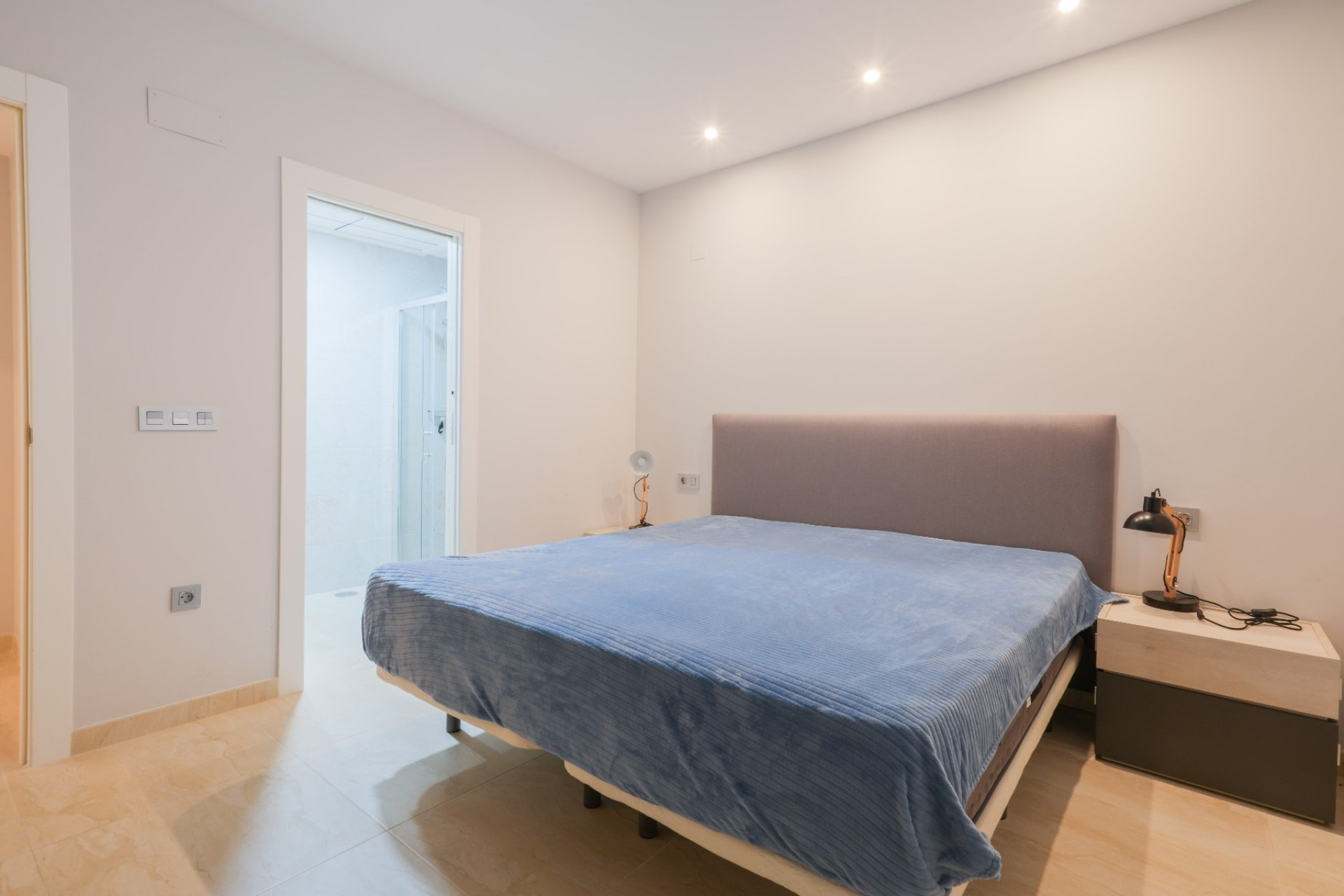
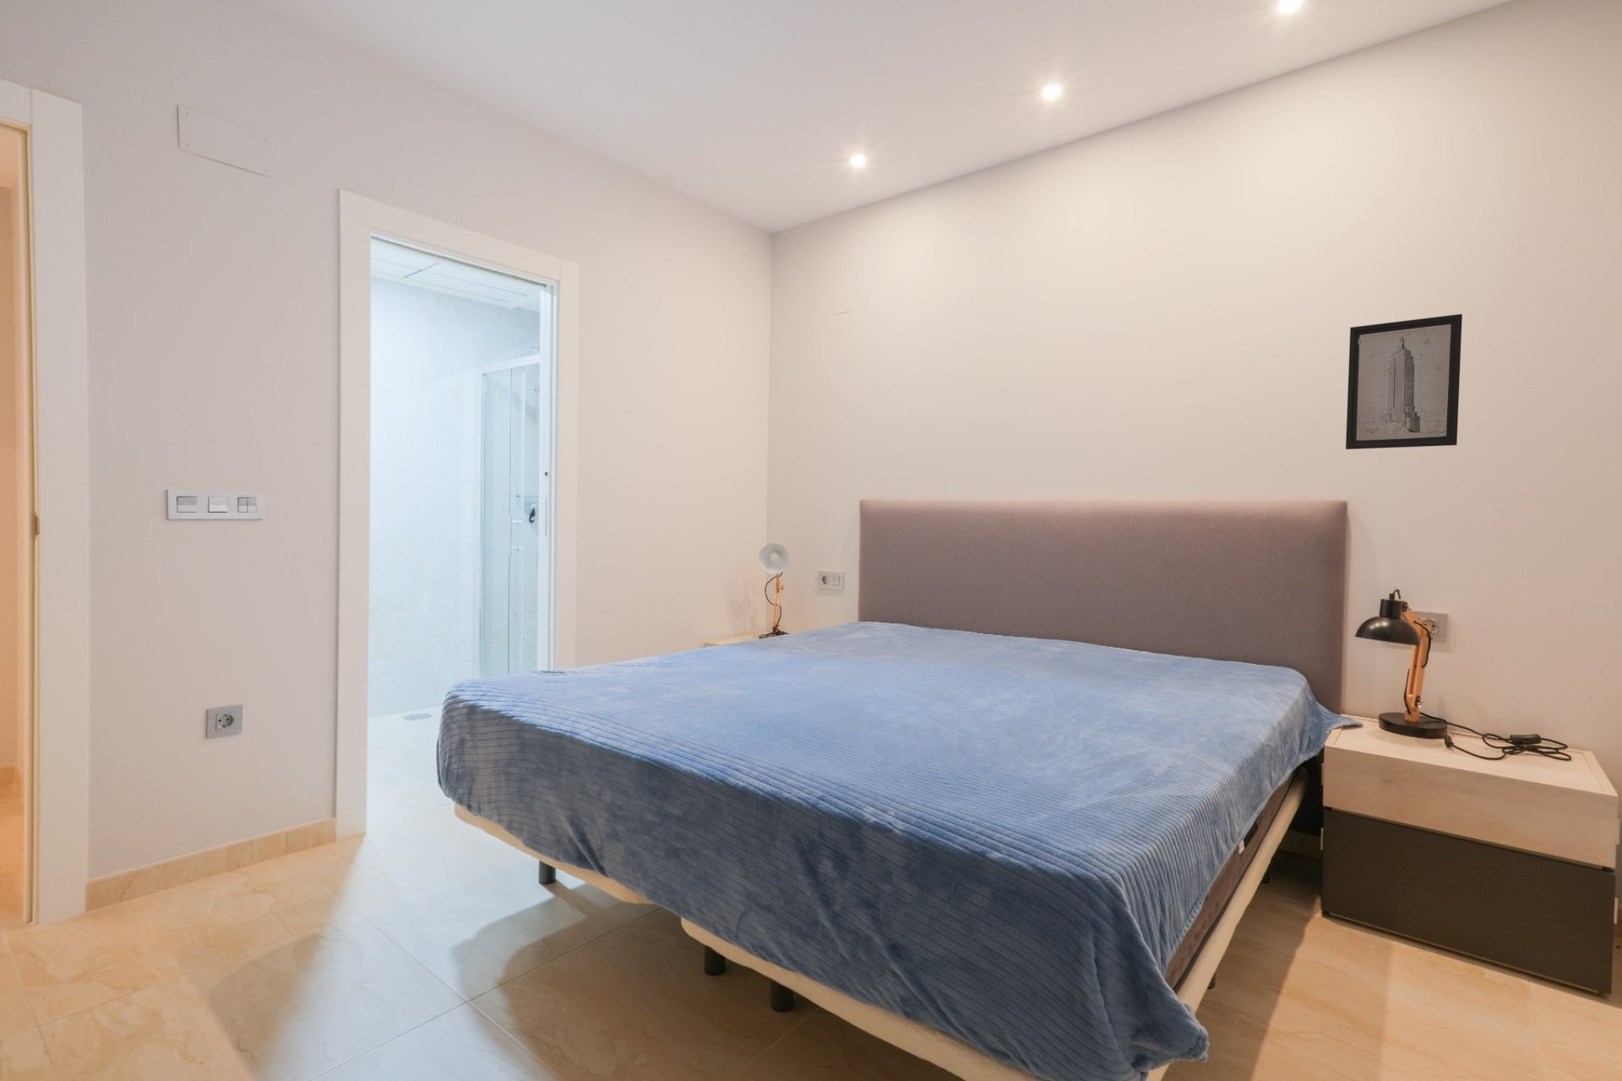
+ wall art [1344,314,1463,450]
